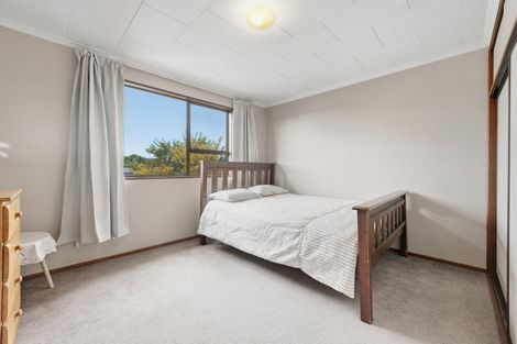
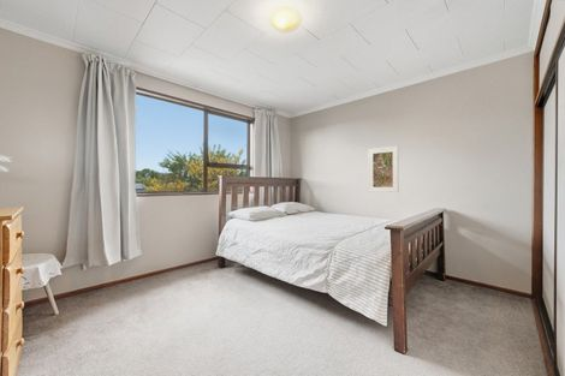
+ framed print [367,144,399,193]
